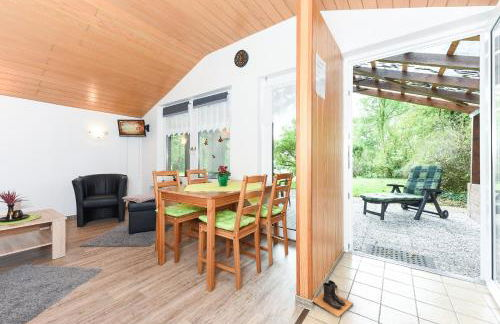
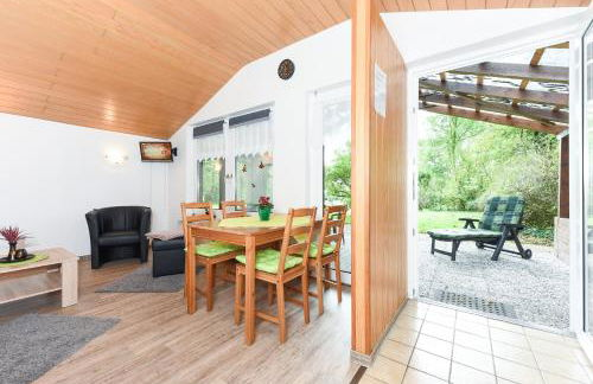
- boots [312,279,354,318]
